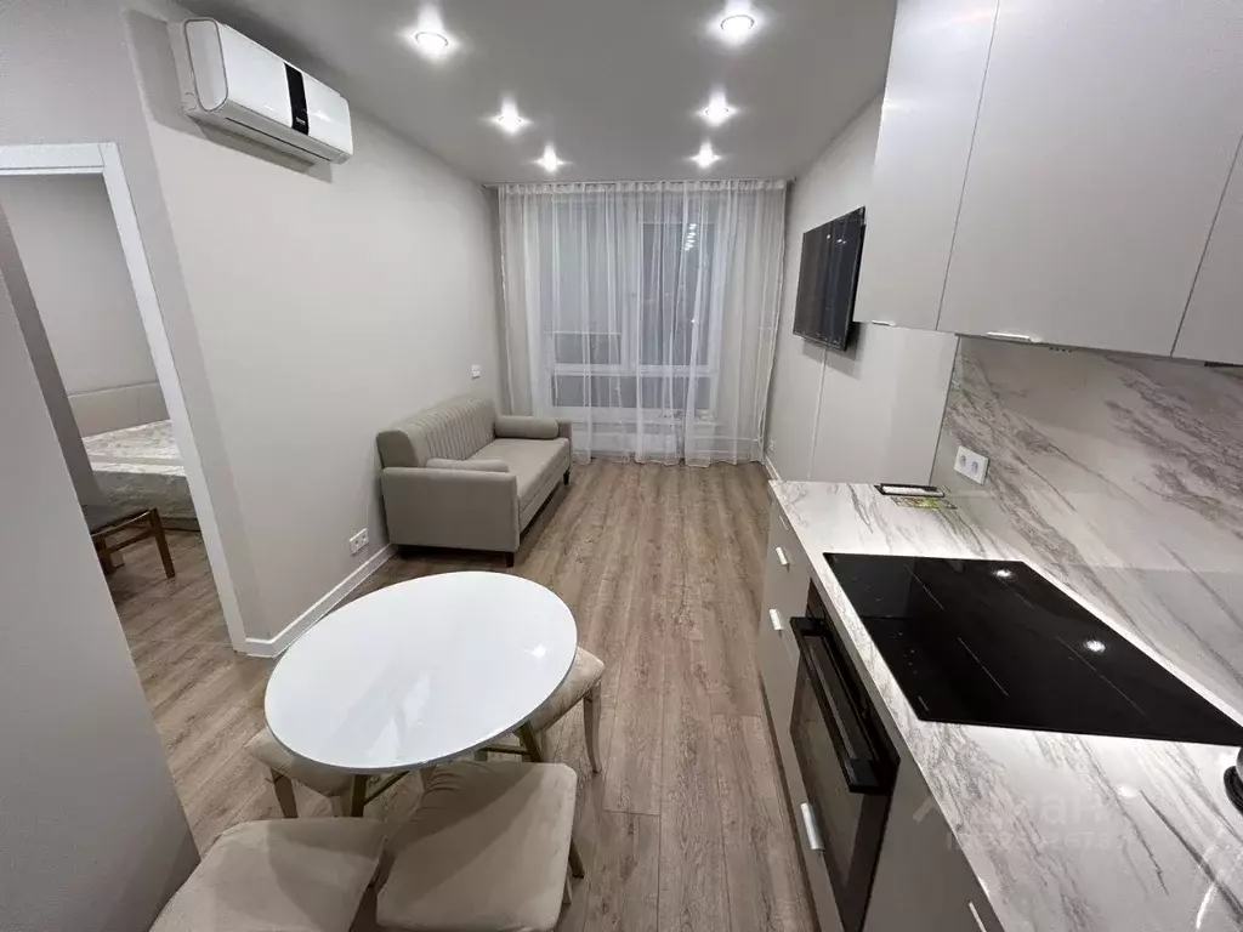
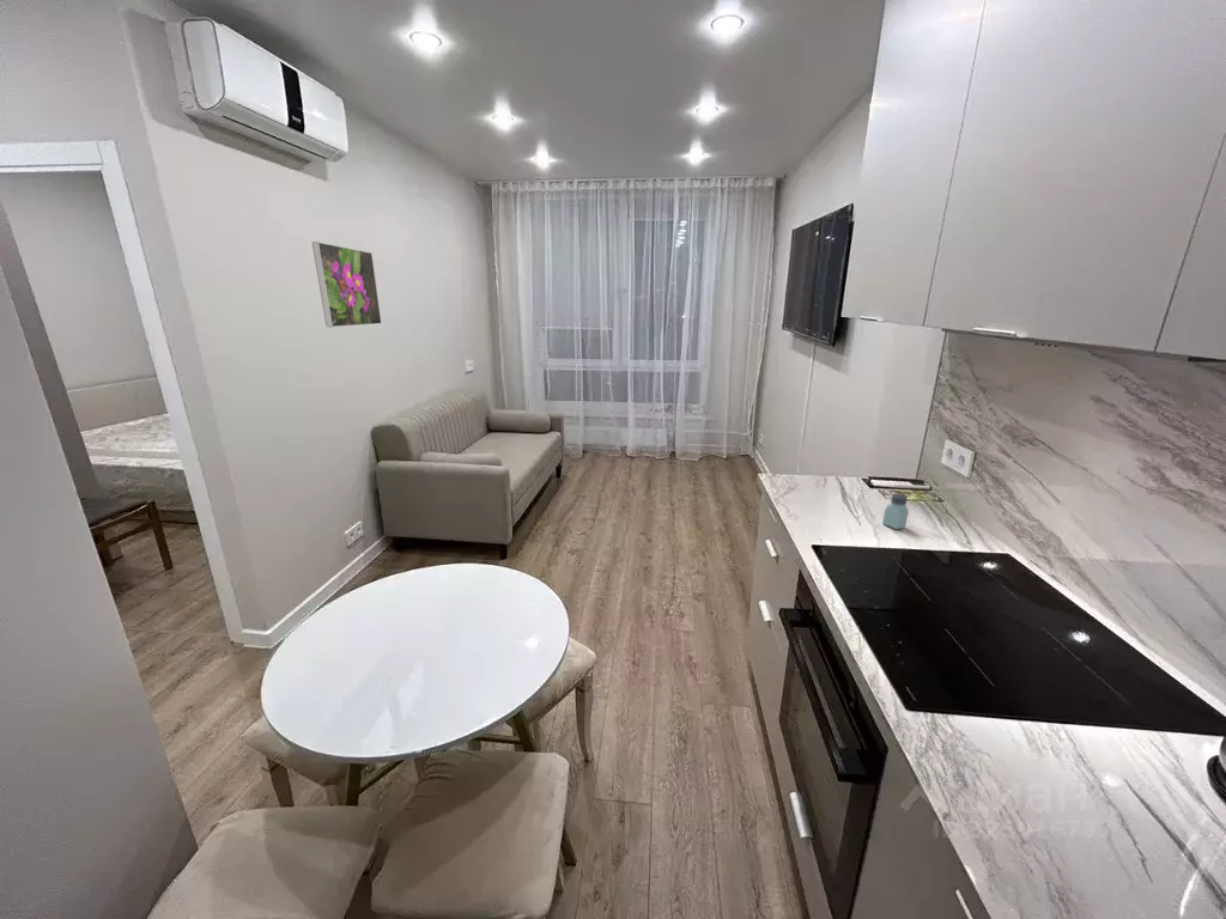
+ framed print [311,241,383,328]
+ saltshaker [881,493,910,530]
